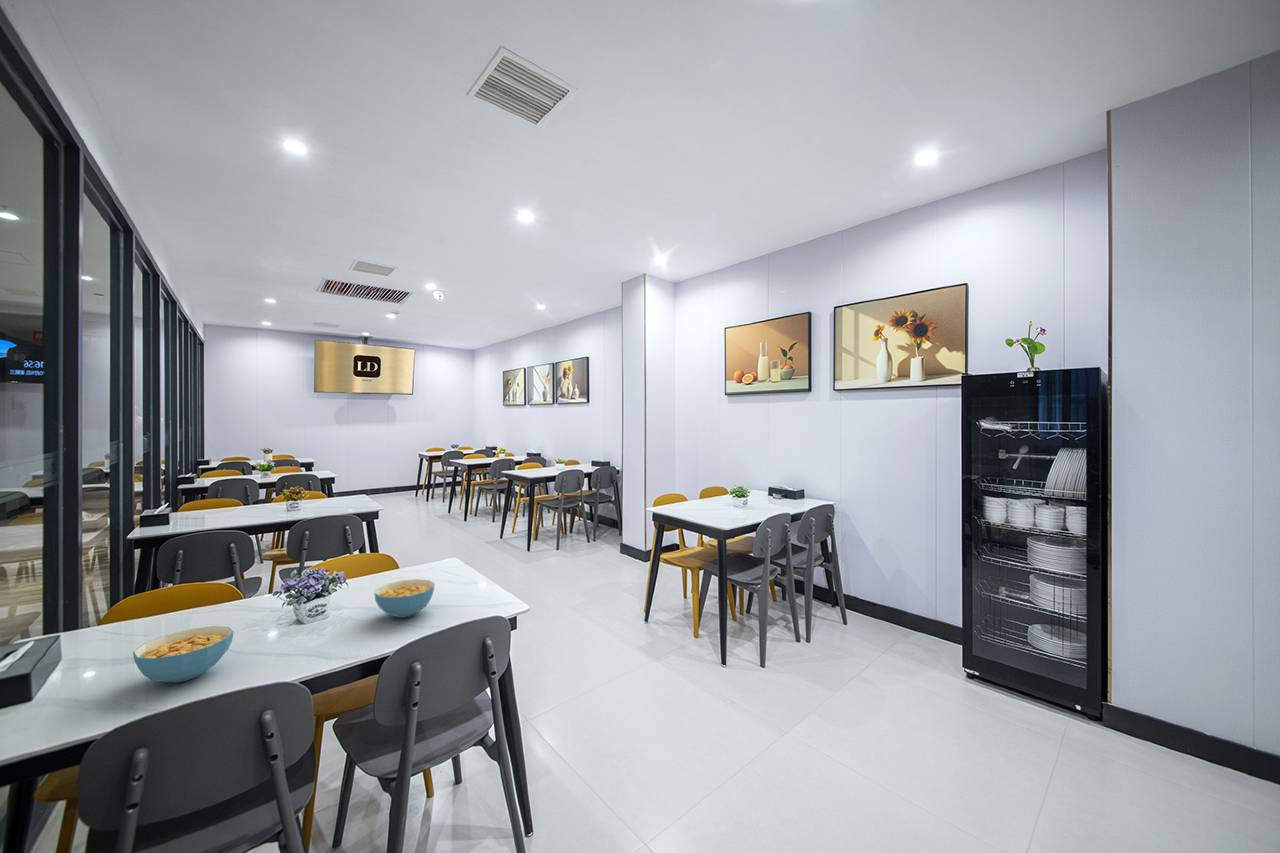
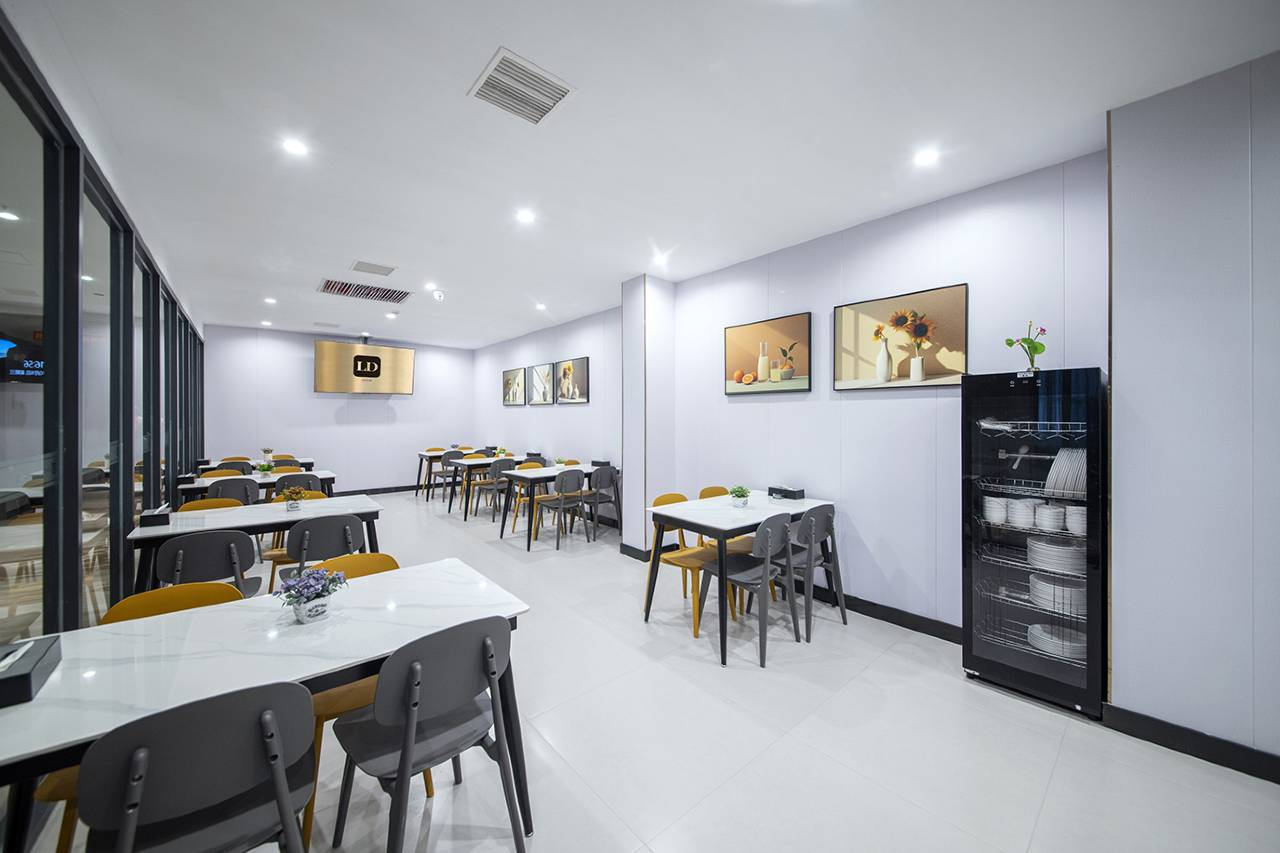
- cereal bowl [373,578,436,619]
- cereal bowl [132,625,235,683]
